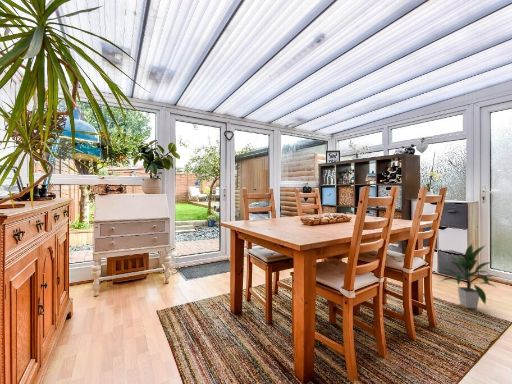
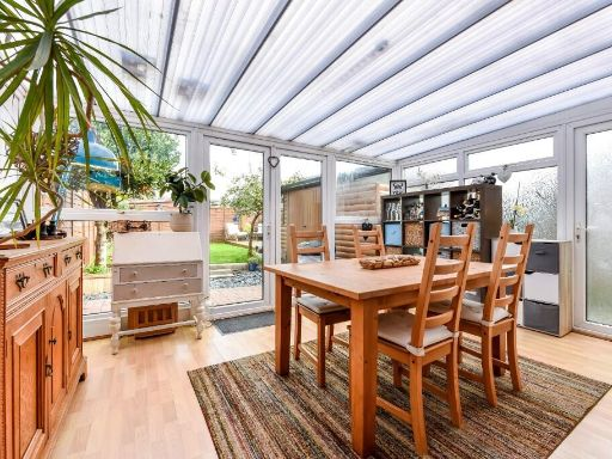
- indoor plant [437,243,498,309]
